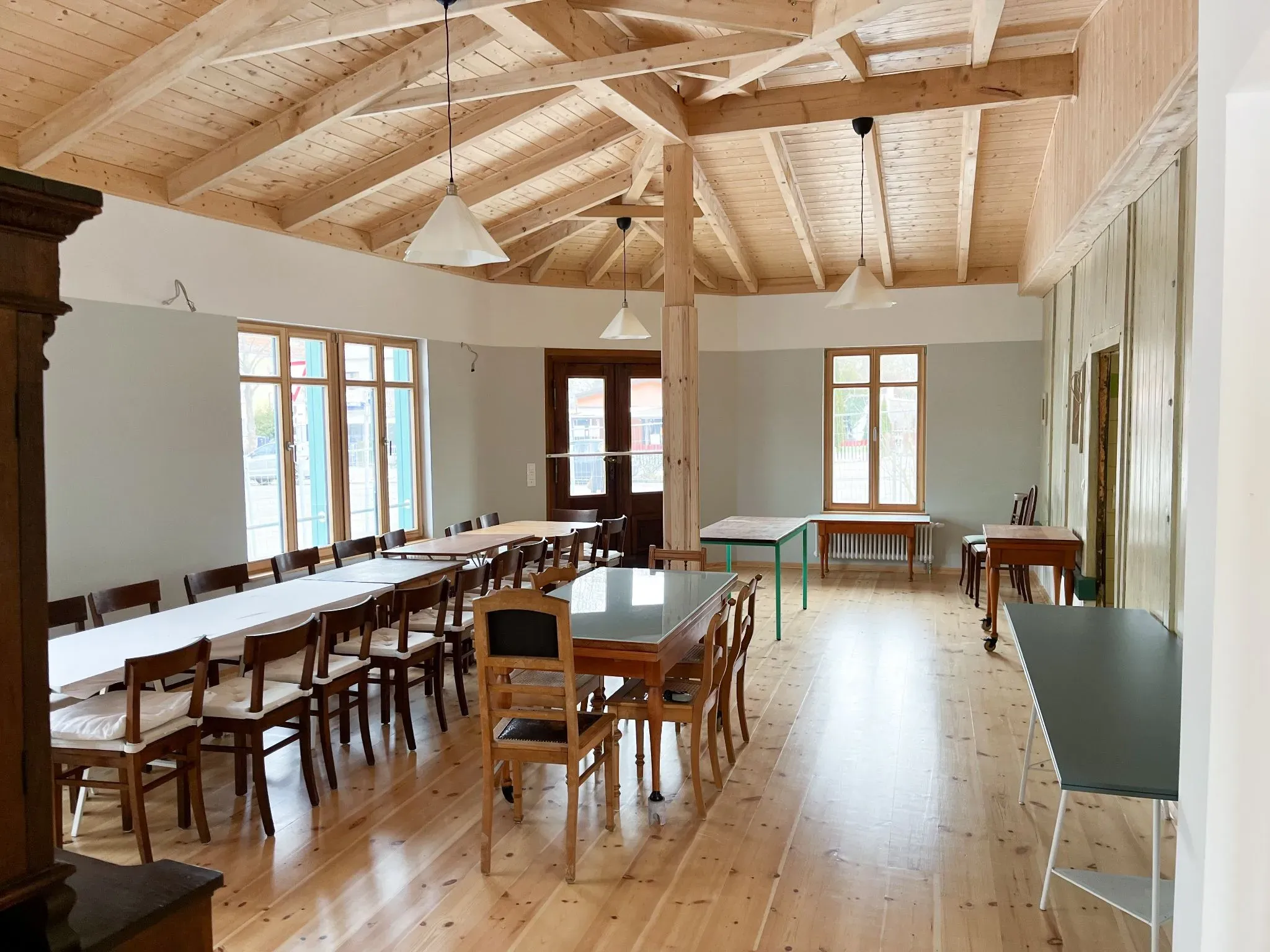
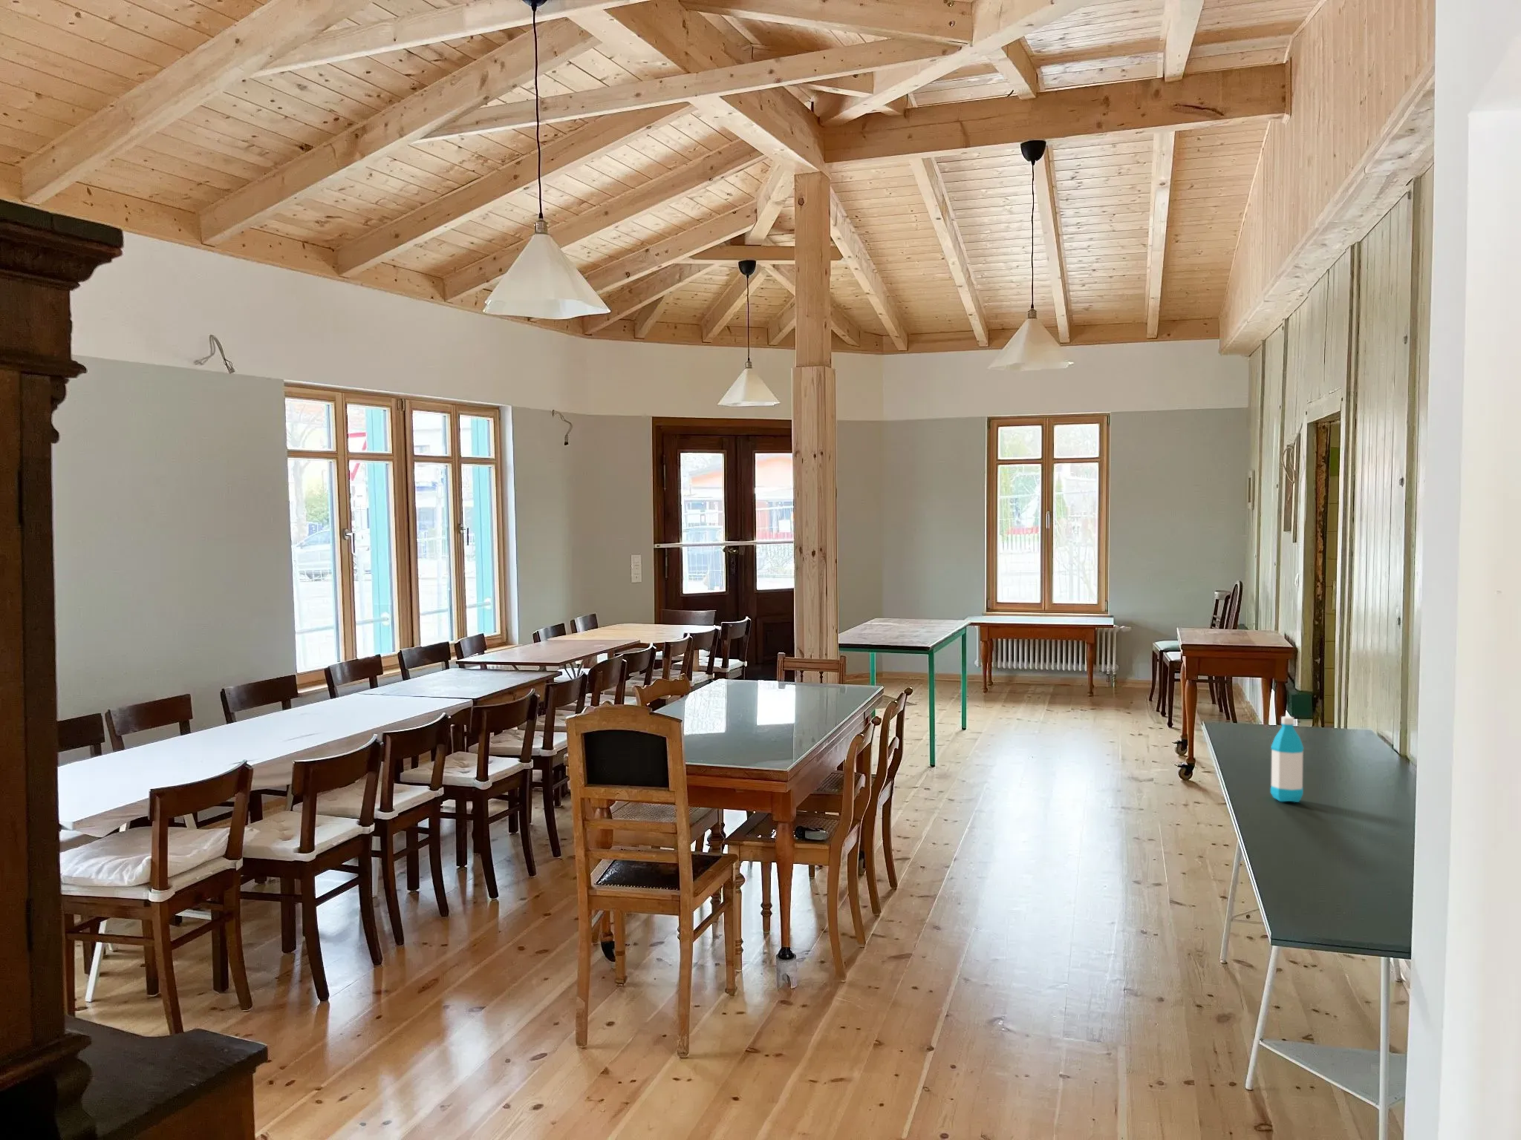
+ water bottle [1269,715,1304,804]
